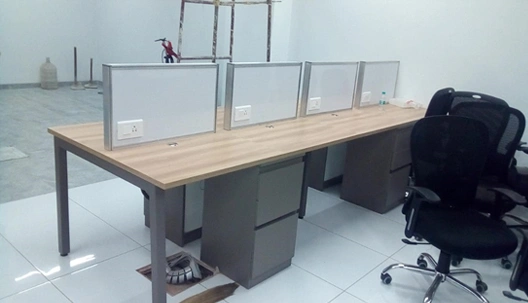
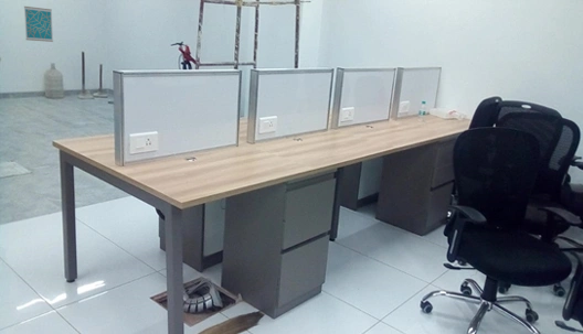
+ wall art [23,6,54,43]
